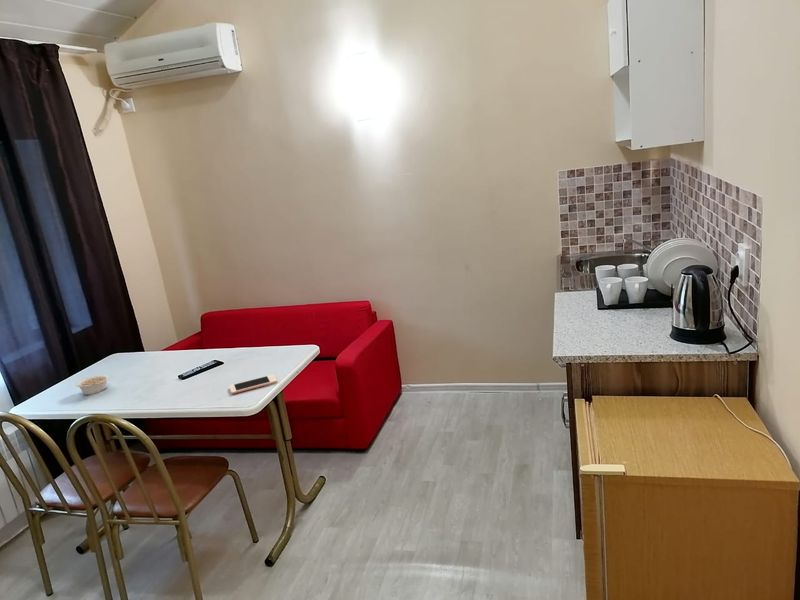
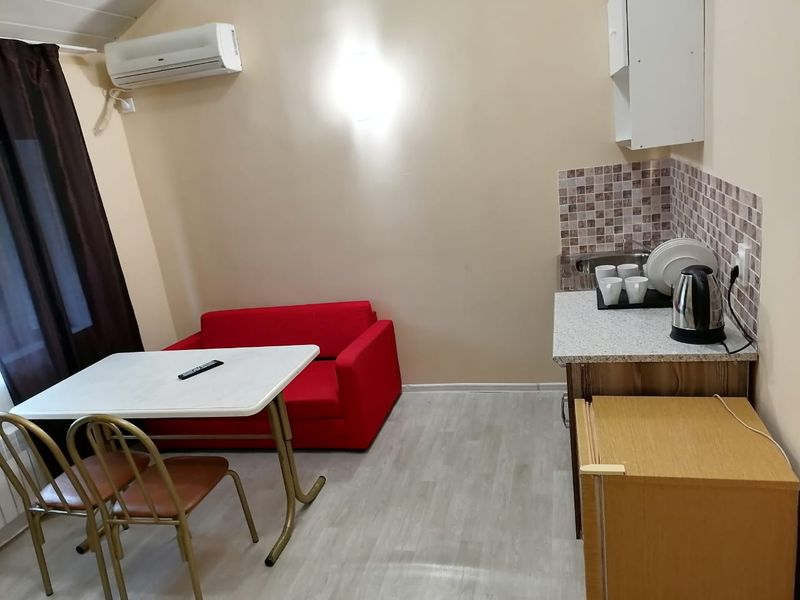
- cell phone [228,374,278,395]
- legume [75,374,110,396]
